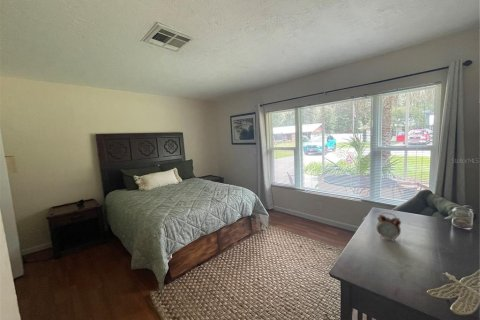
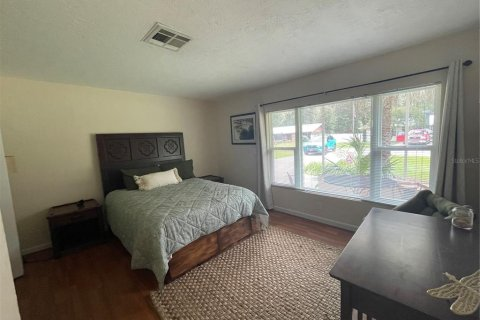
- alarm clock [376,212,402,243]
